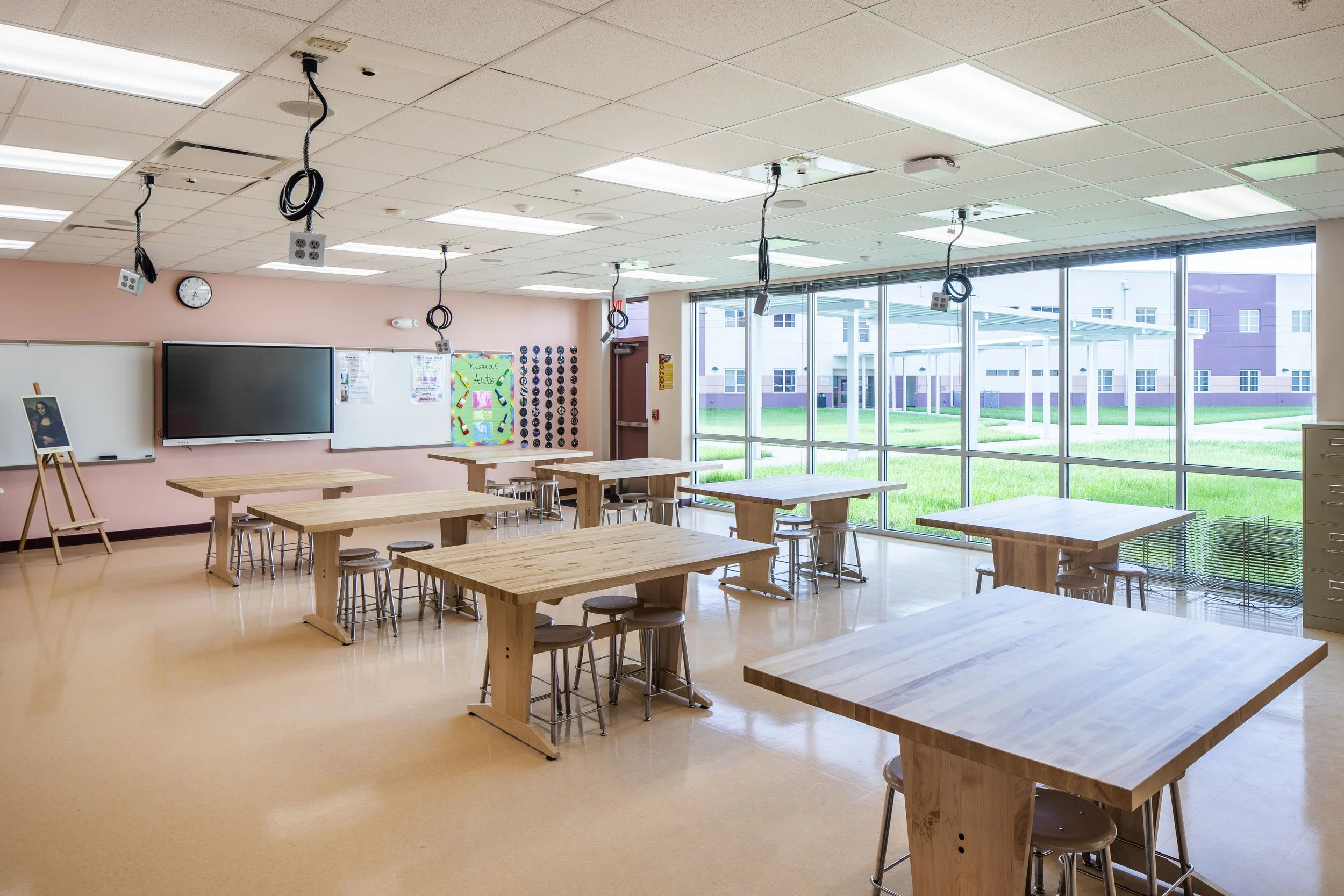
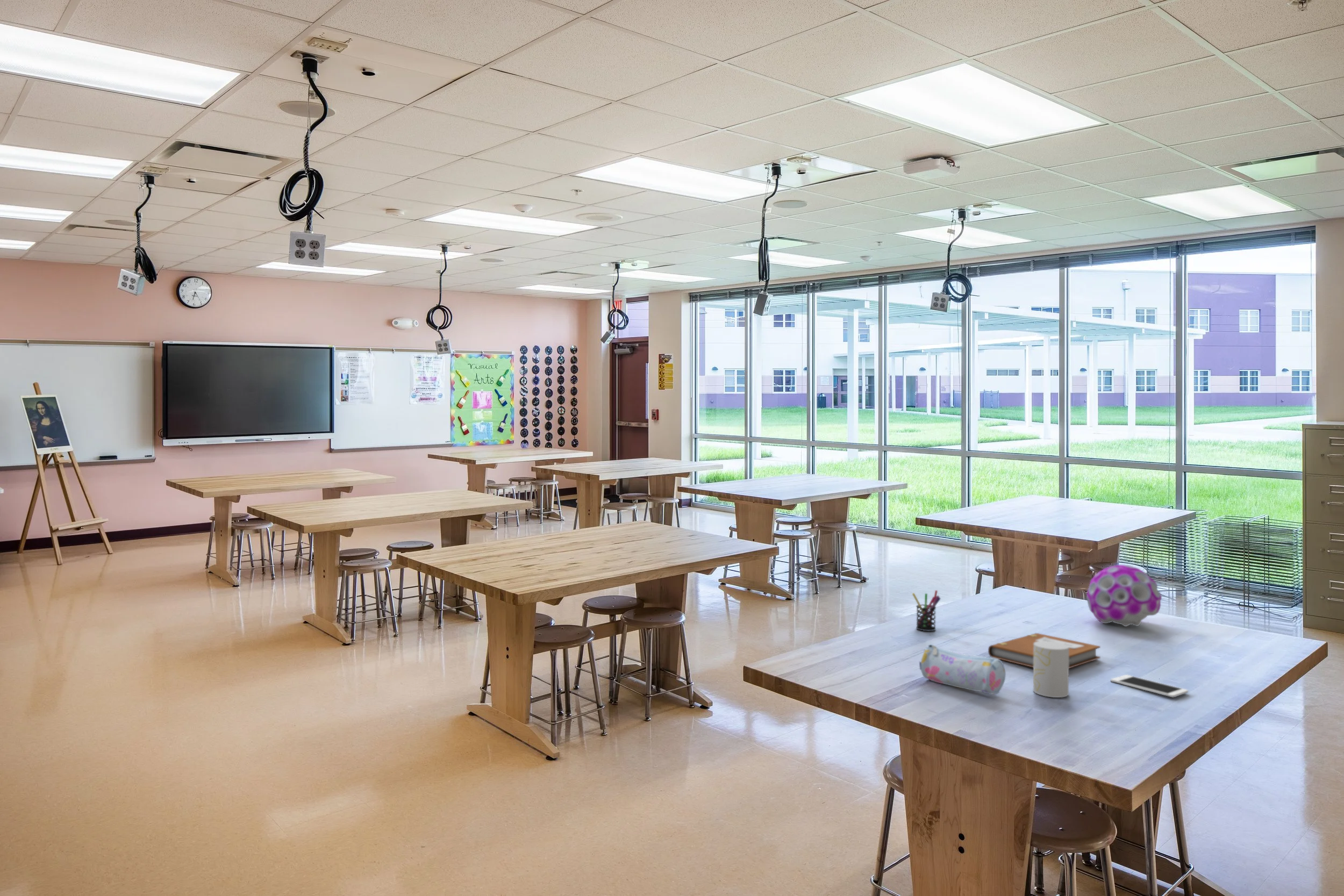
+ pen holder [912,590,941,632]
+ pencil case [919,644,1006,696]
+ notebook [988,633,1101,669]
+ decorative ball [1086,564,1162,627]
+ cell phone [1110,674,1189,698]
+ cup [1033,641,1069,698]
